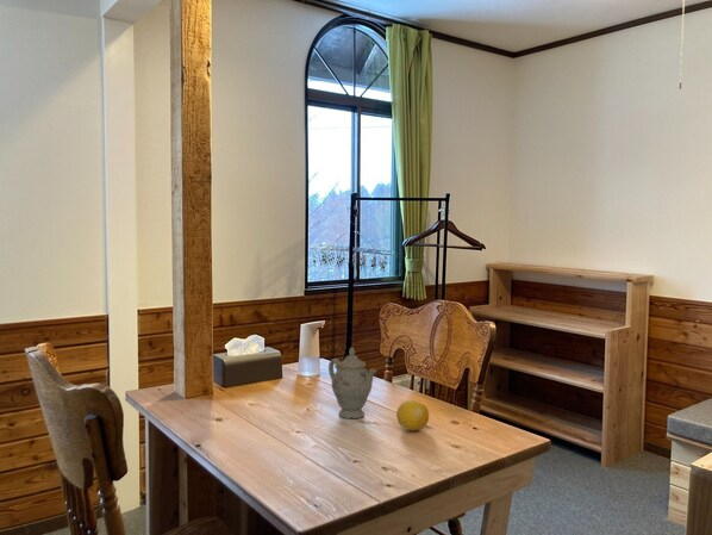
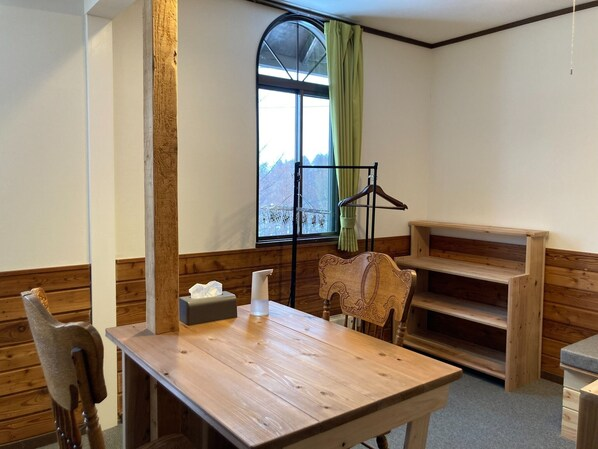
- chinaware [327,347,379,419]
- fruit [395,399,430,431]
